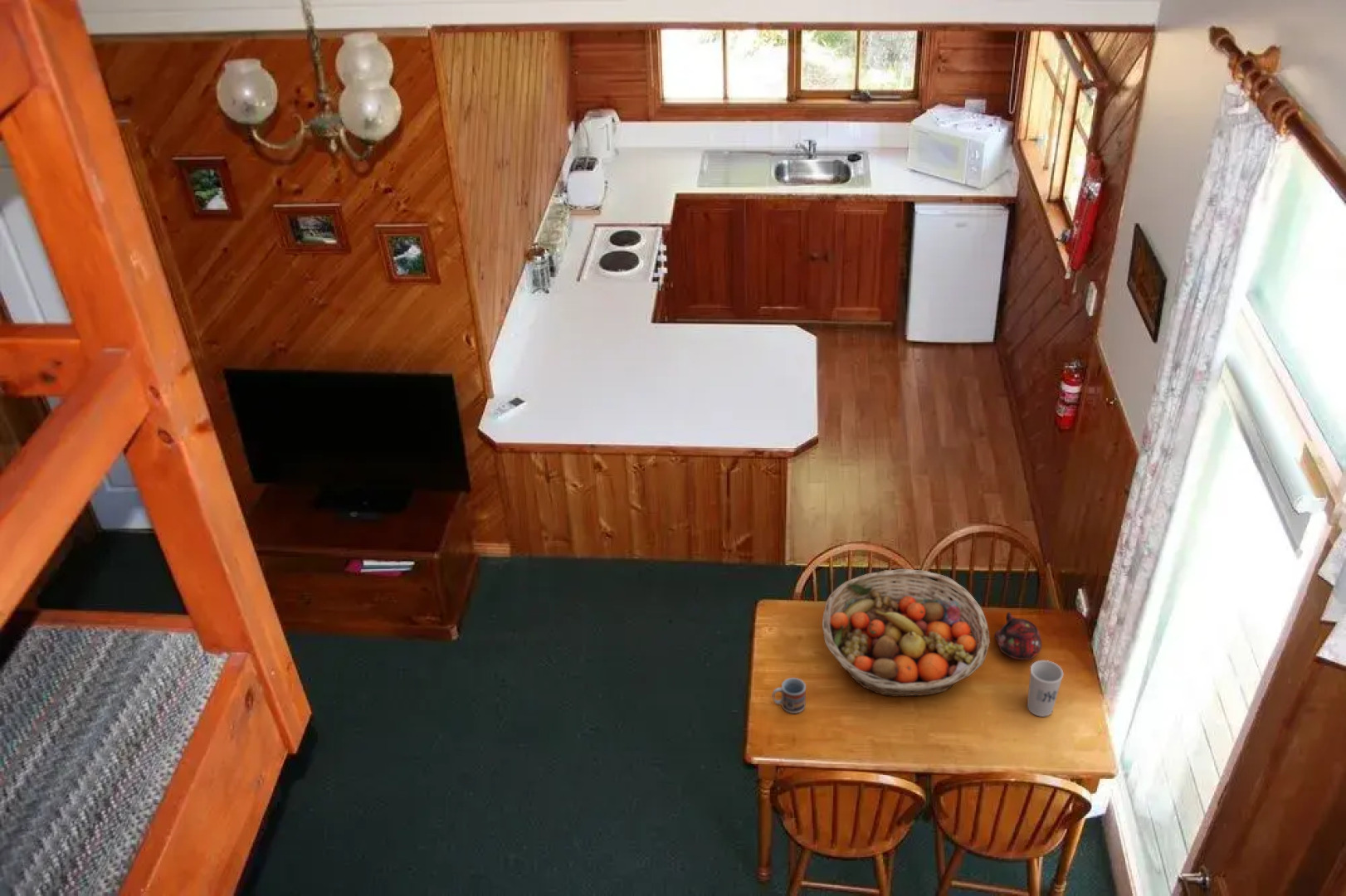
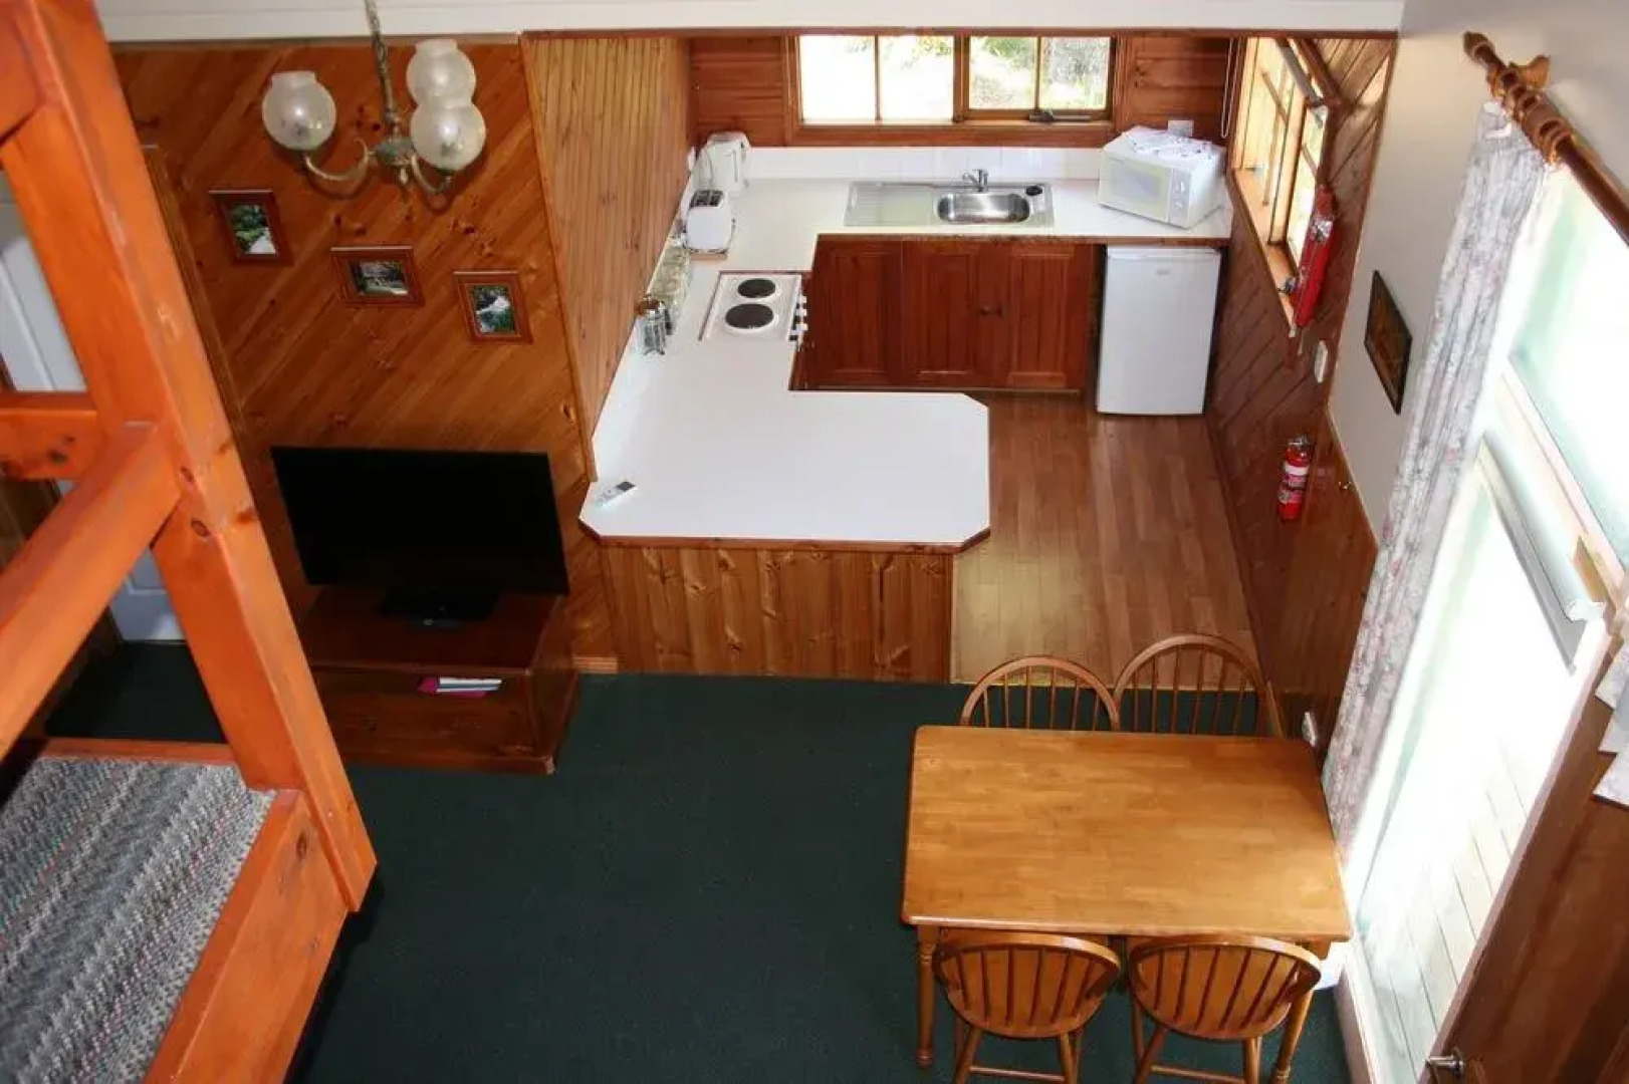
- teapot [994,611,1042,660]
- cup [1027,660,1064,718]
- cup [772,677,807,714]
- fruit basket [822,568,991,697]
